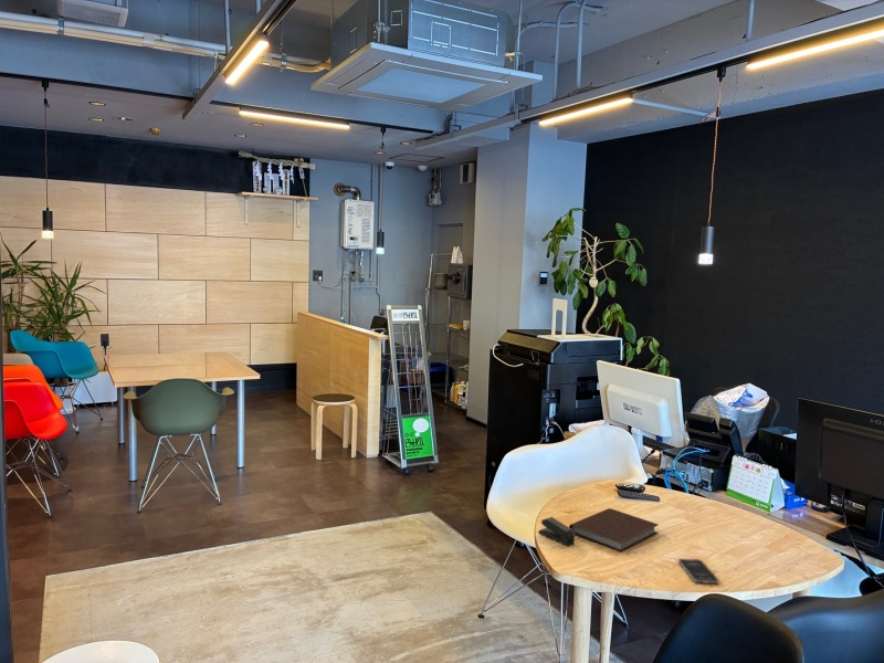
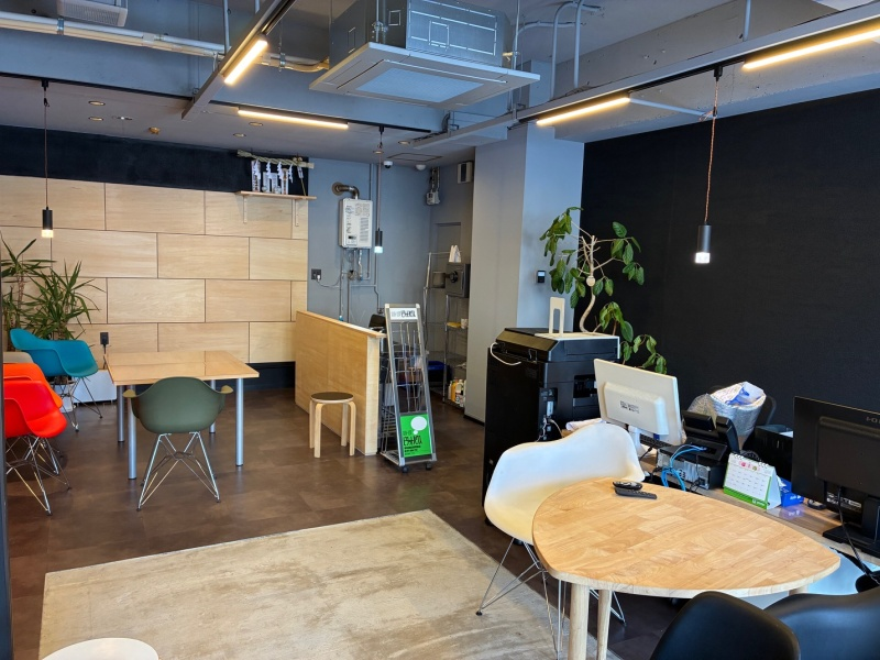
- smartphone [677,558,719,585]
- notebook [568,507,660,552]
- stapler [537,516,576,547]
